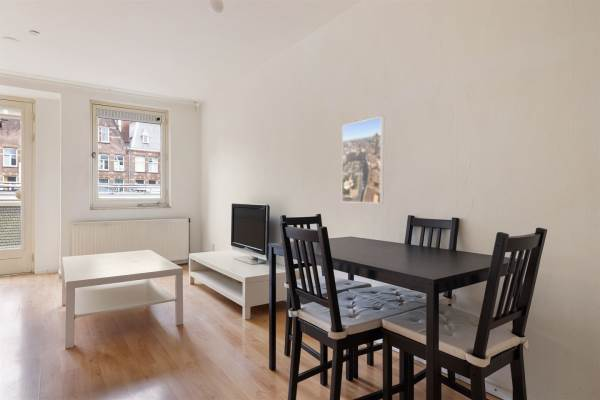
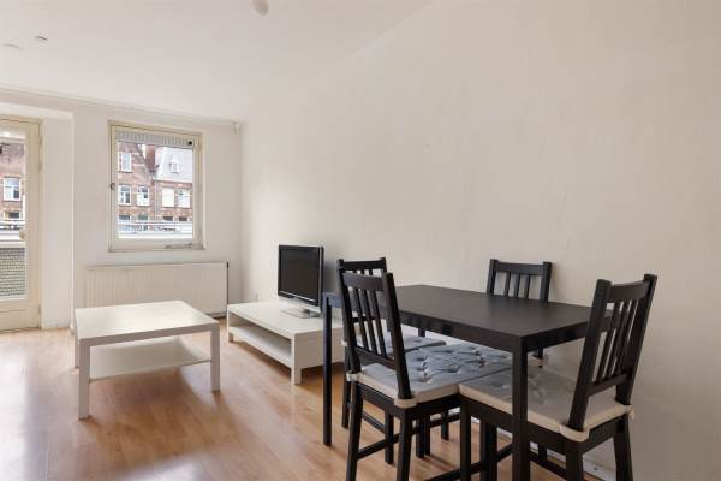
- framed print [341,116,385,204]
